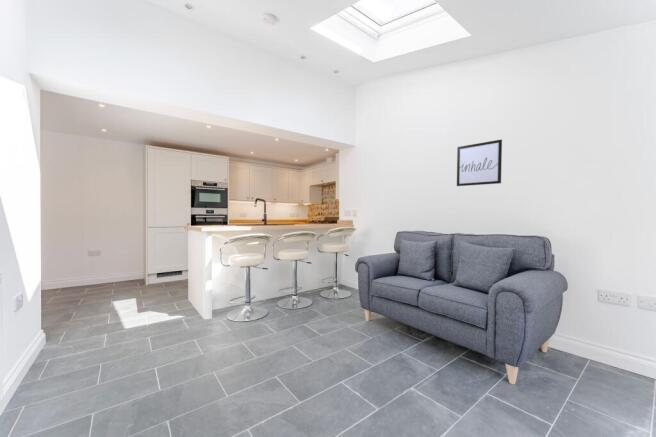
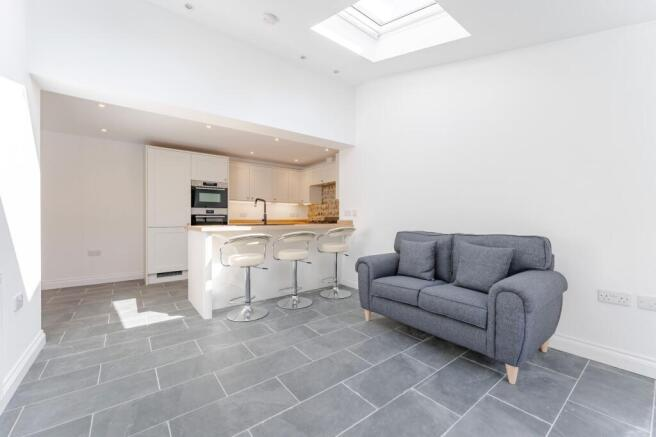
- wall art [456,138,503,187]
